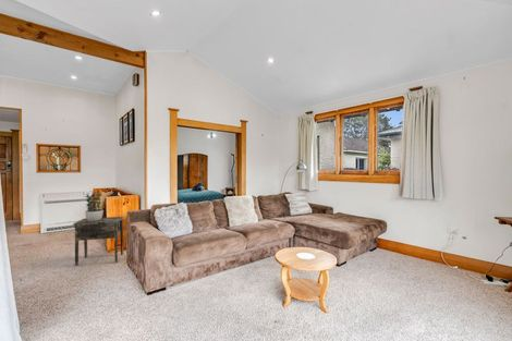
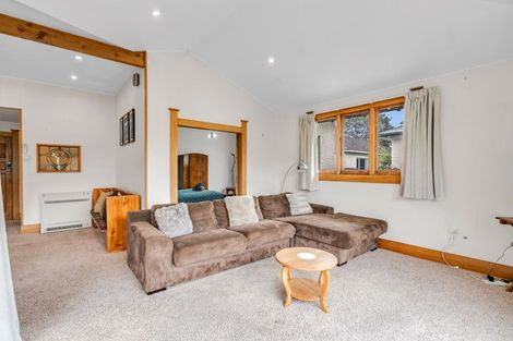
- potted plant [83,191,105,221]
- side table [72,216,125,267]
